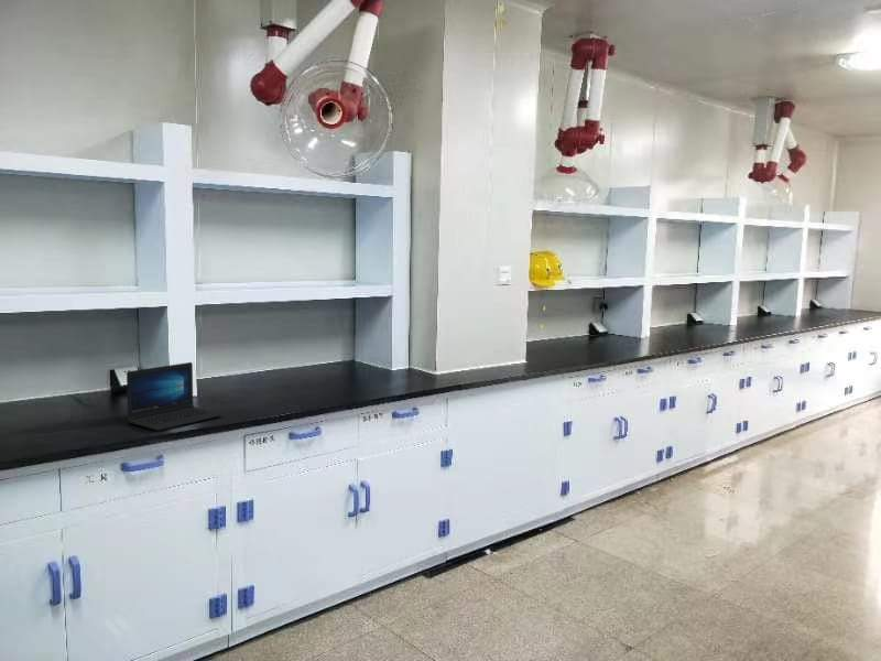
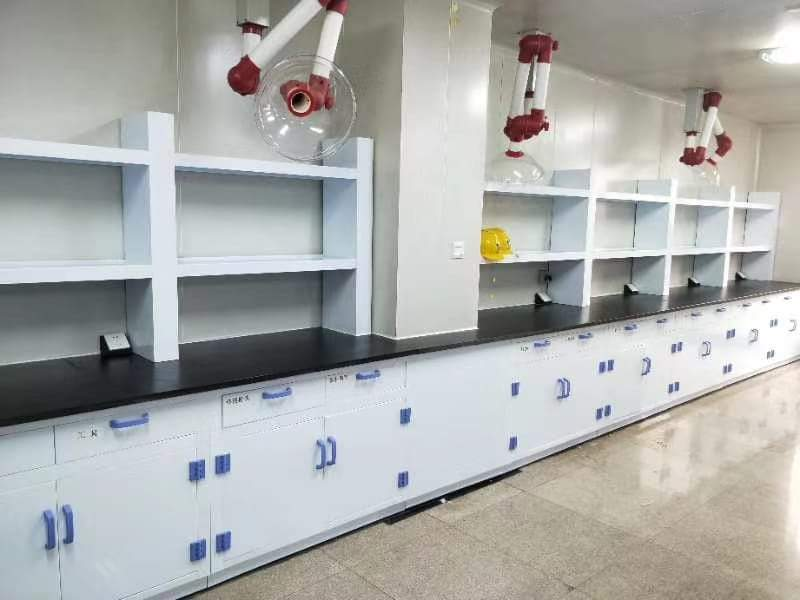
- laptop [126,361,222,432]
